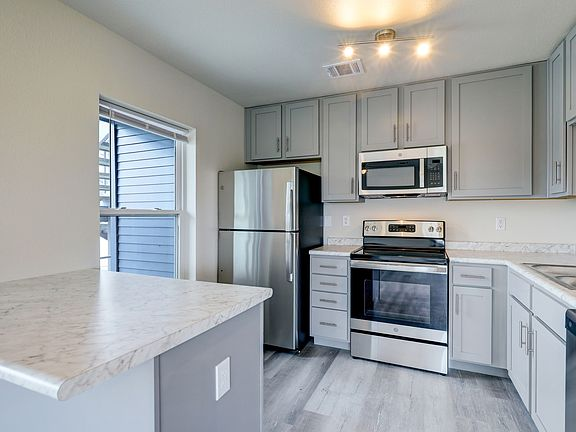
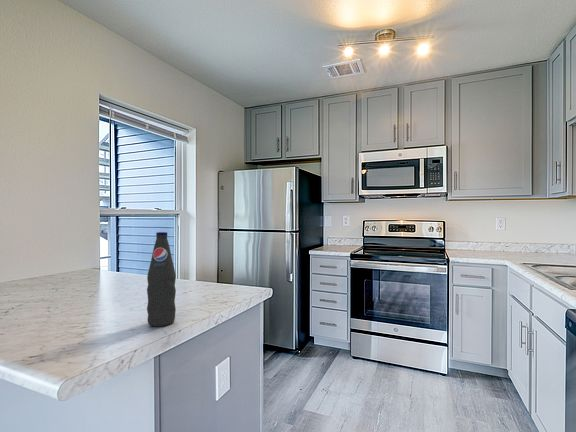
+ bottle [146,231,177,327]
